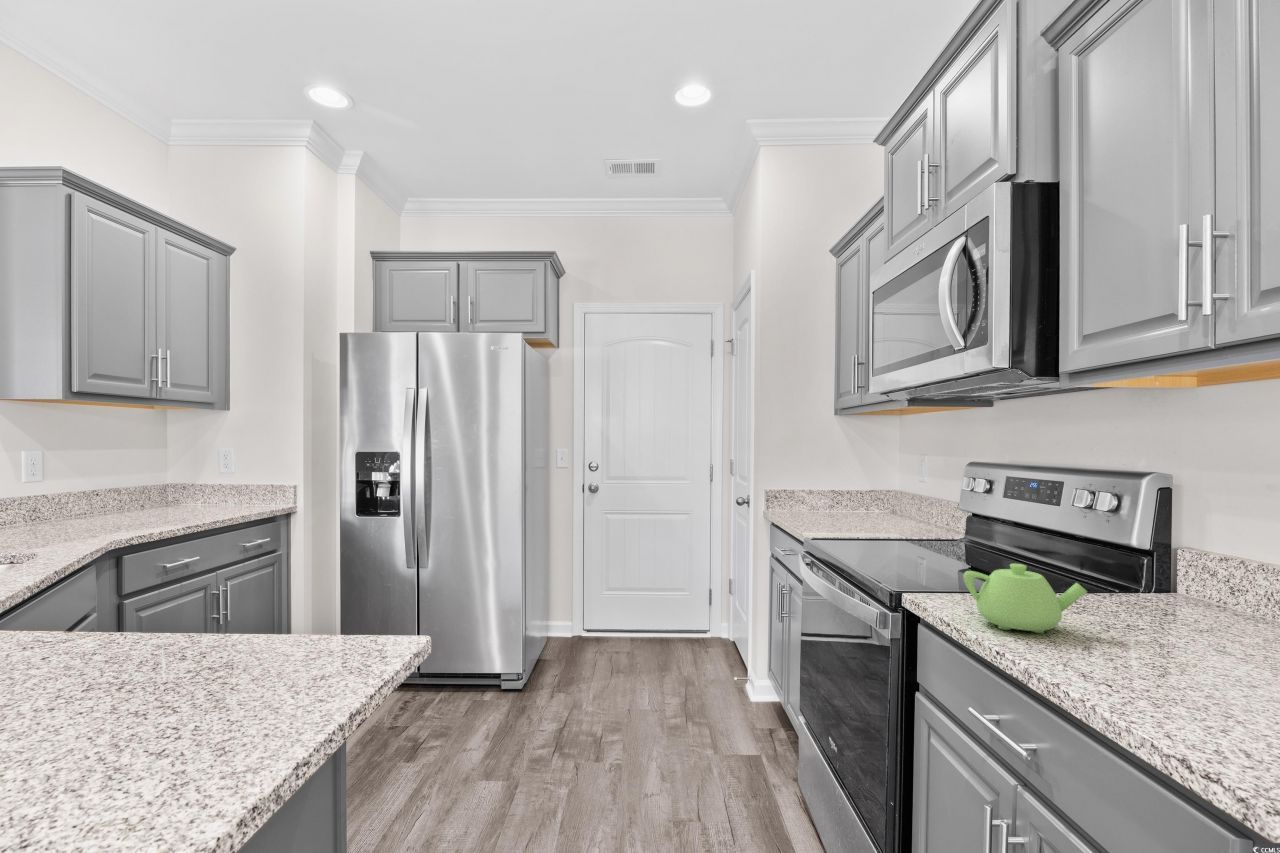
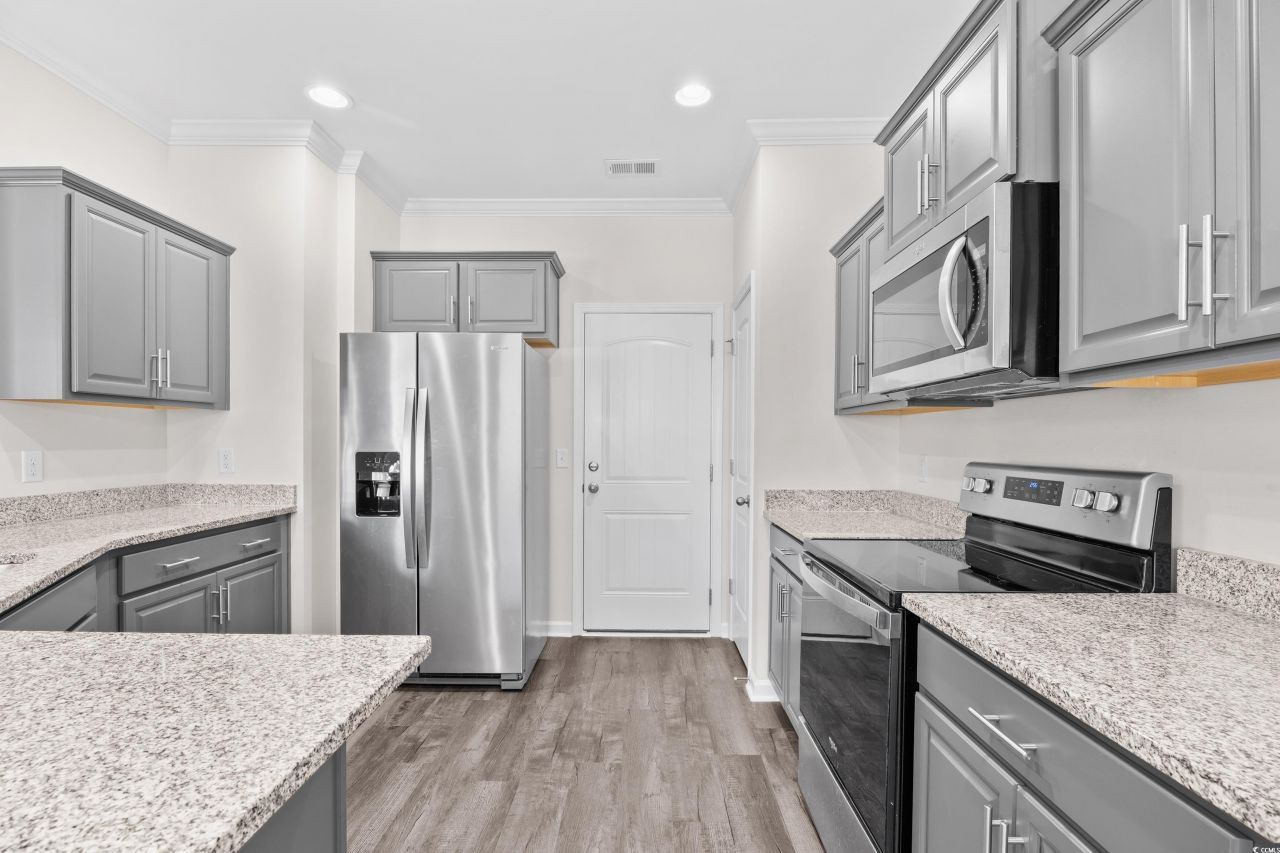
- teapot [962,563,1088,634]
